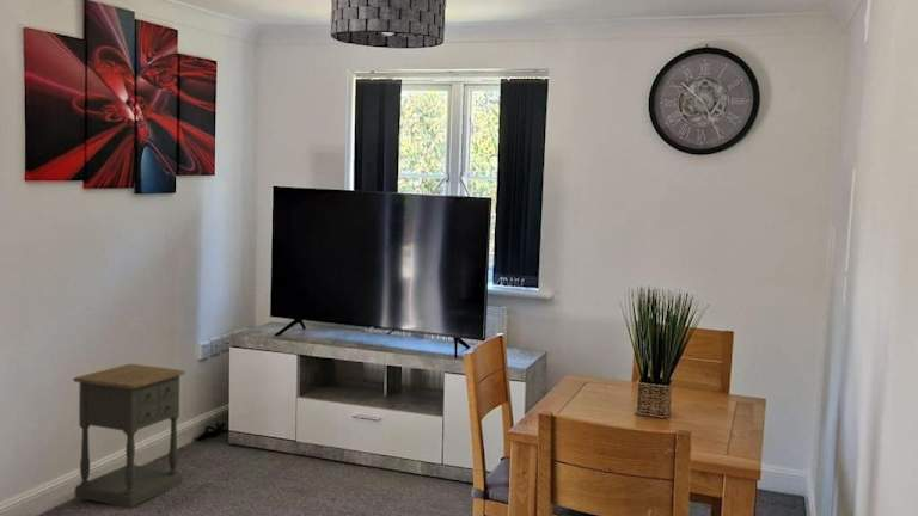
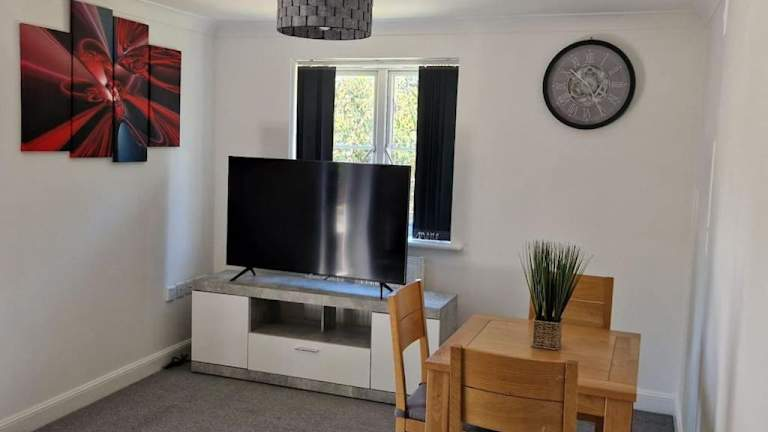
- nightstand [72,363,186,509]
